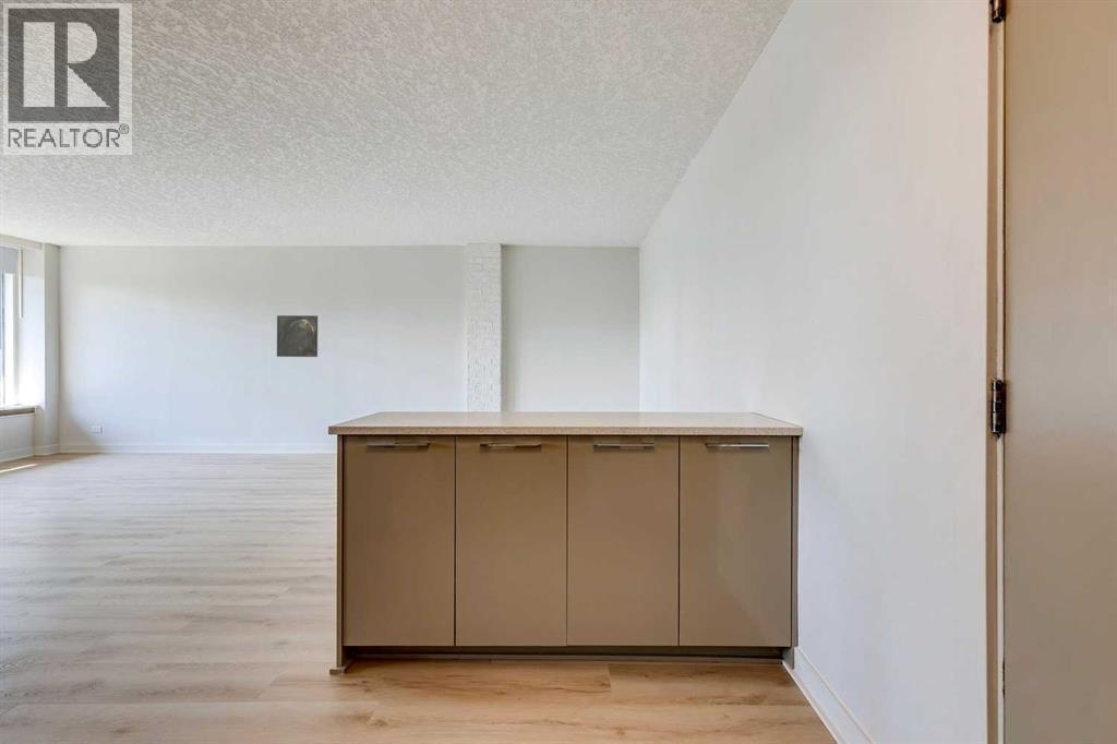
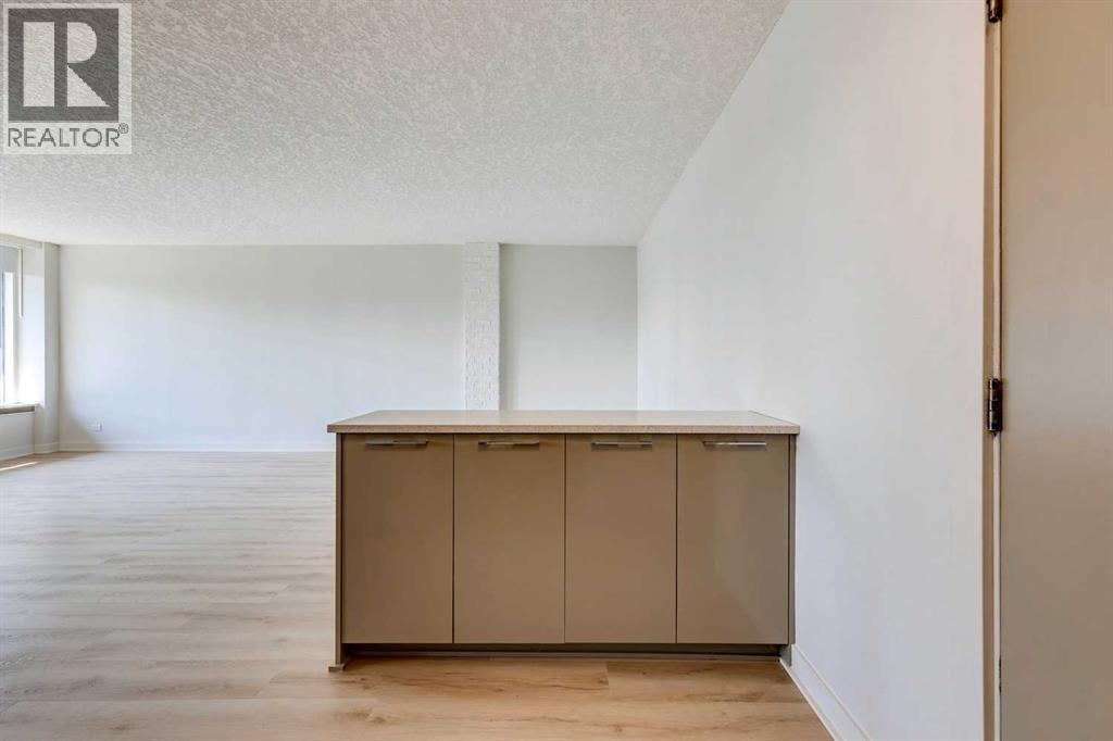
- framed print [276,314,319,358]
